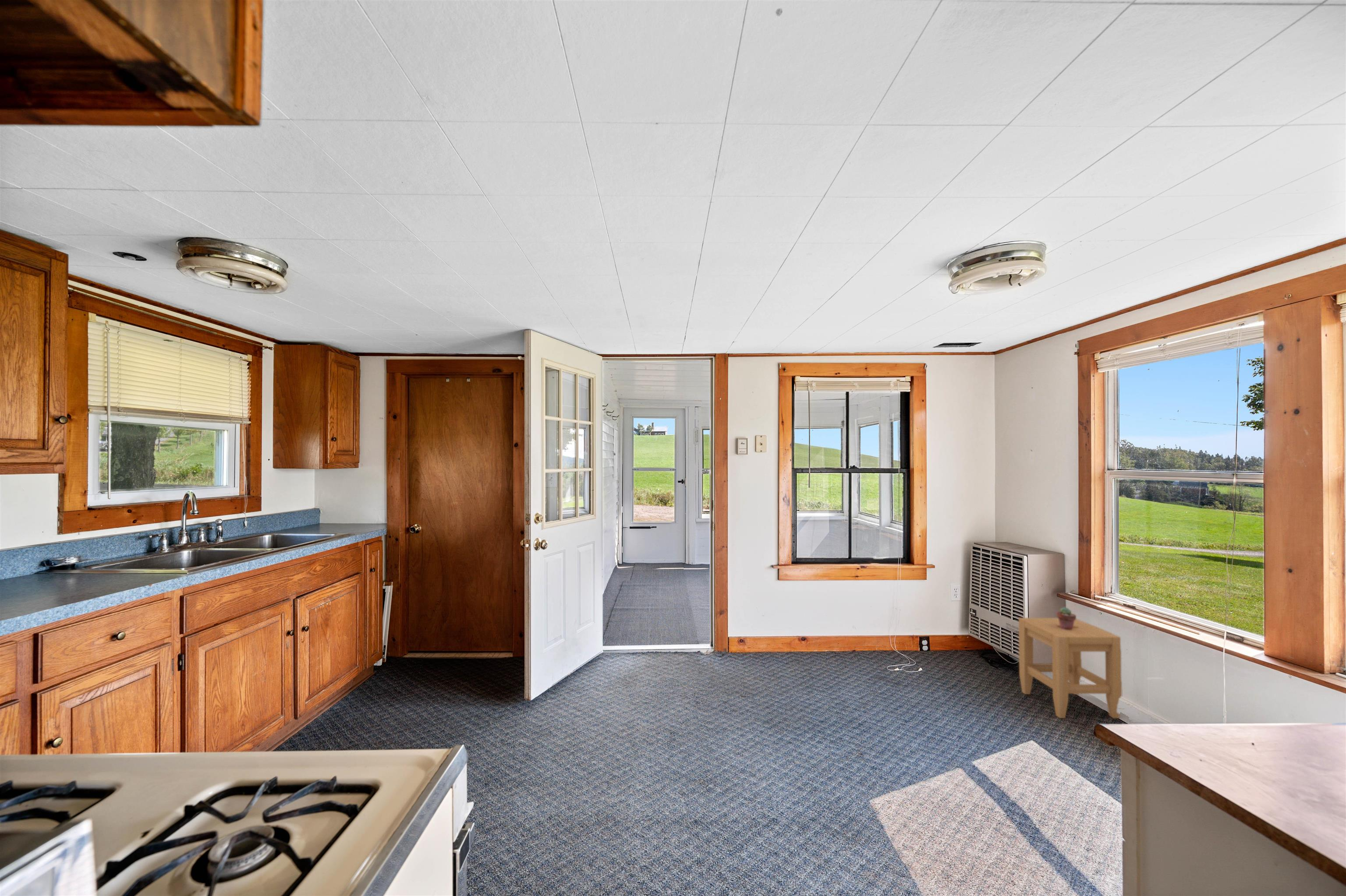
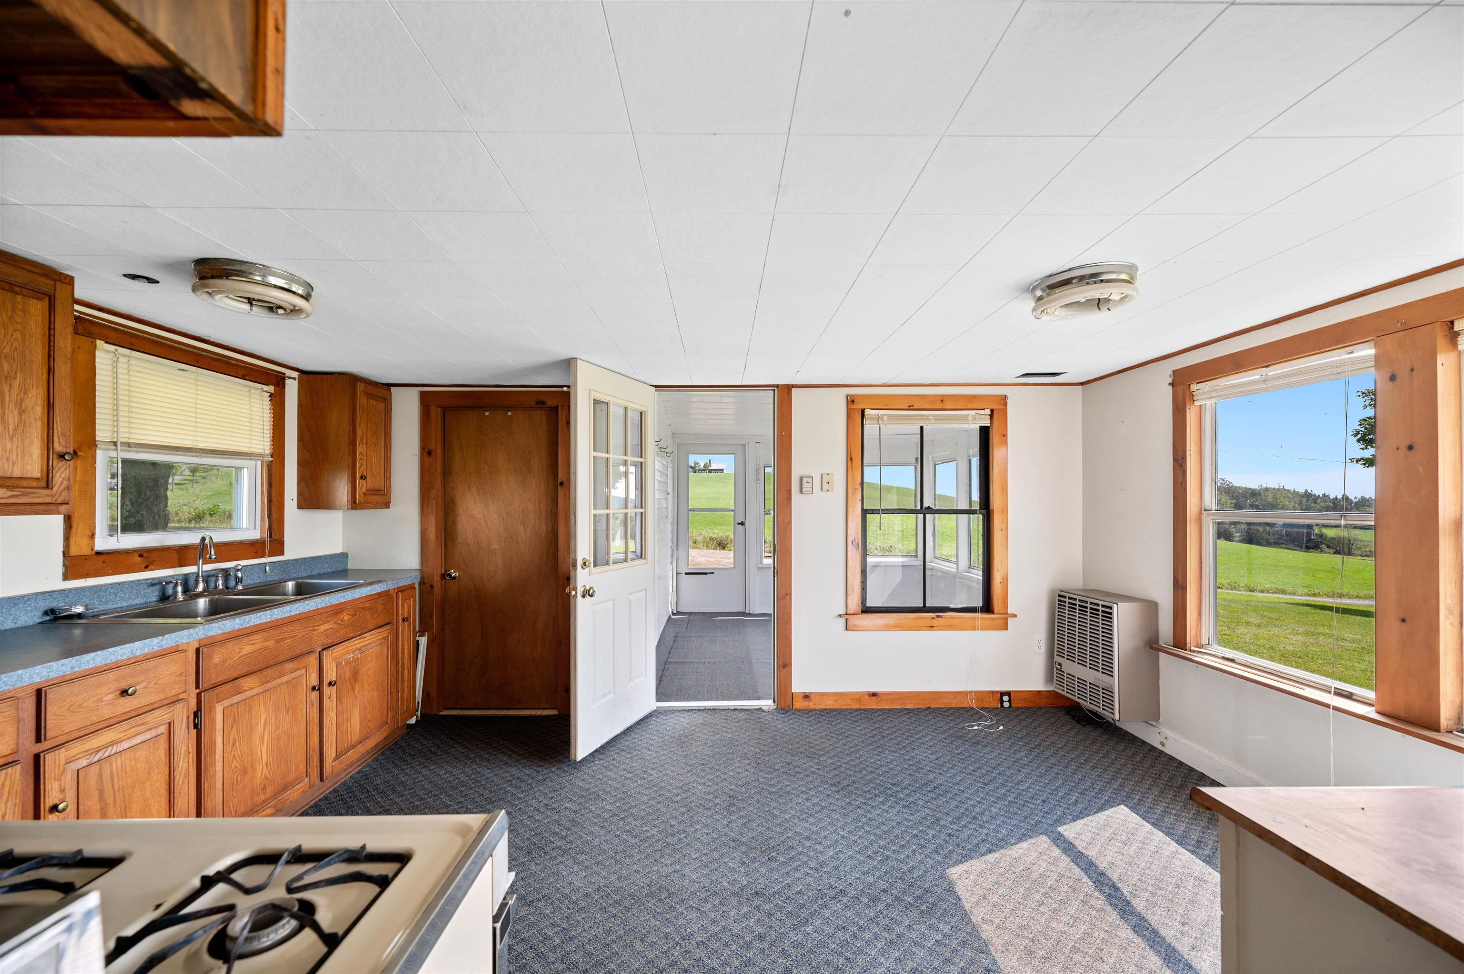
- stool [1018,617,1122,719]
- potted succulent [1056,607,1077,630]
